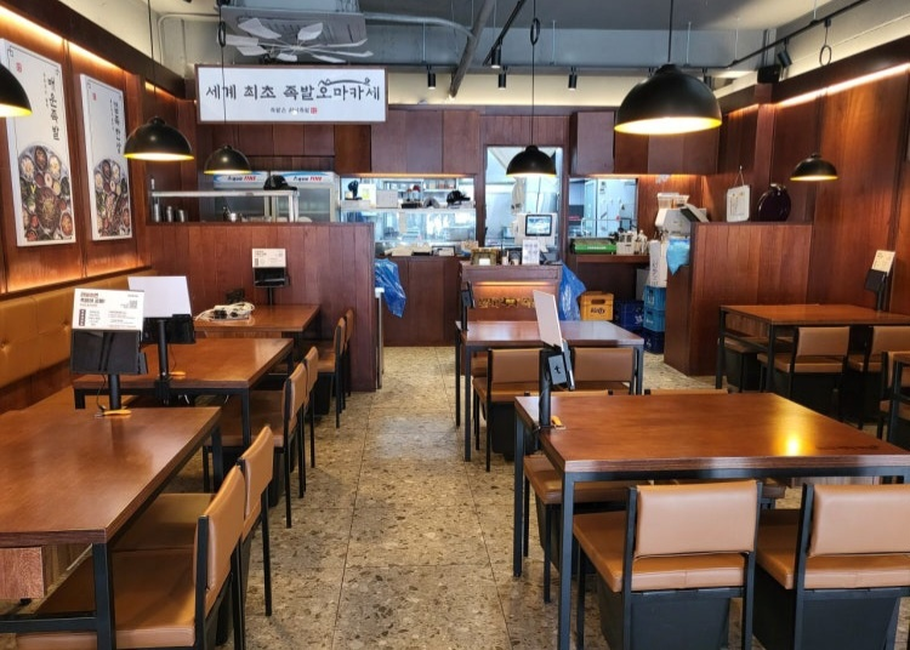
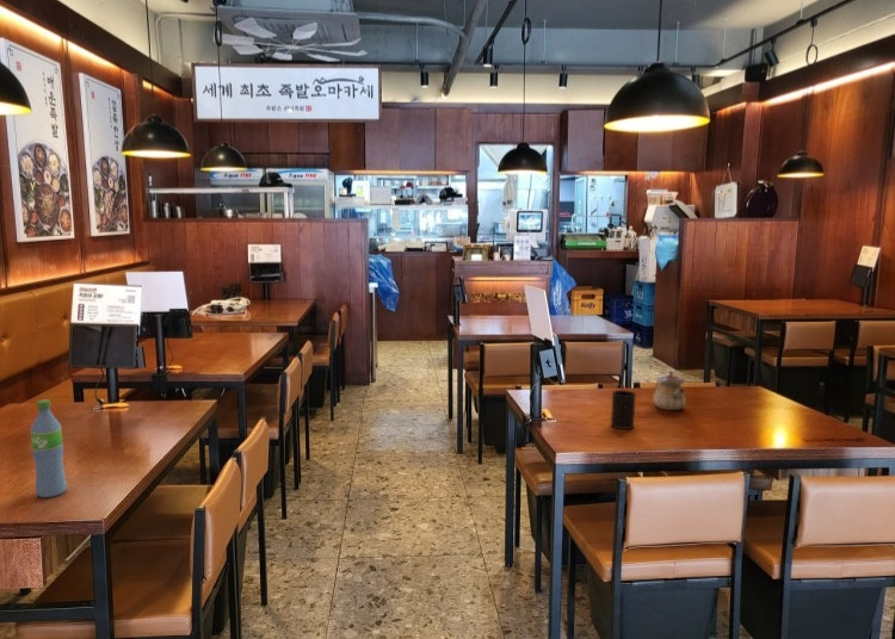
+ cup [610,389,637,430]
+ water bottle [29,398,68,498]
+ teapot [652,368,687,411]
